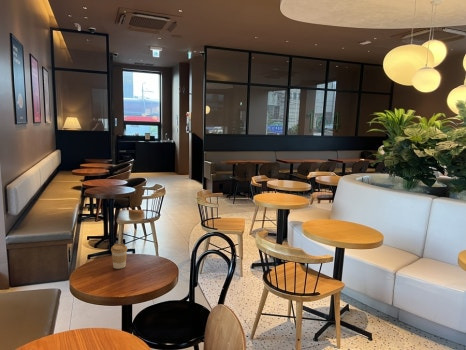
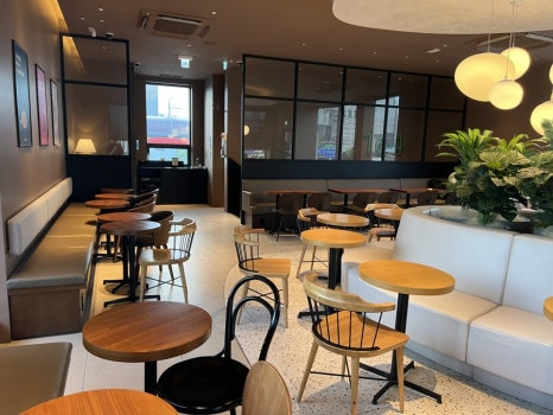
- coffee cup [110,243,128,270]
